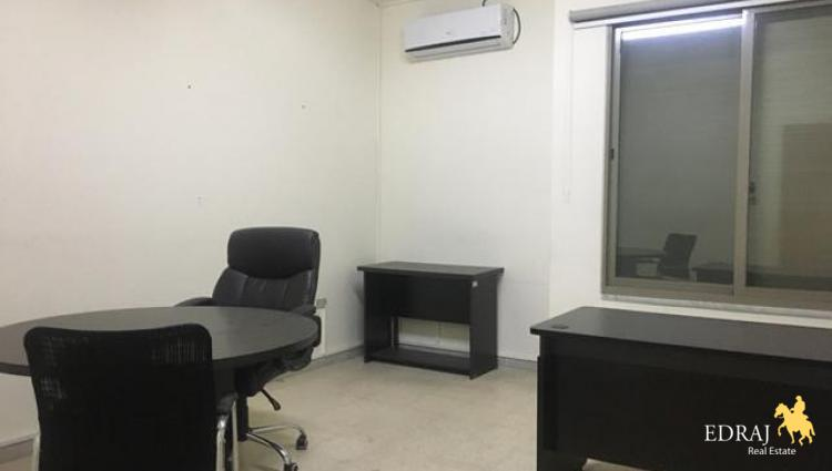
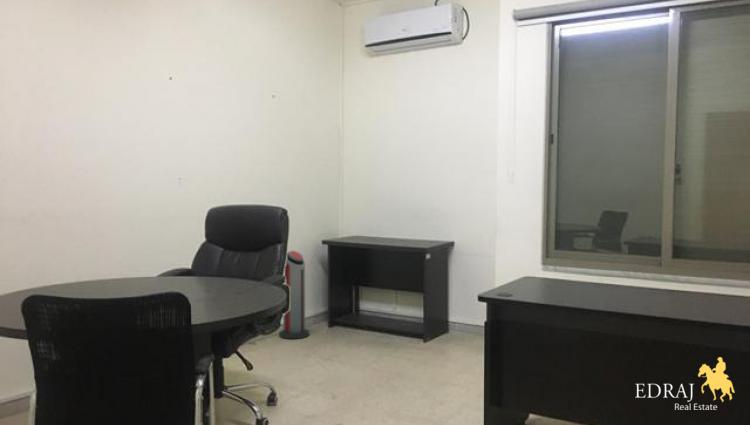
+ air purifier [278,250,310,340]
